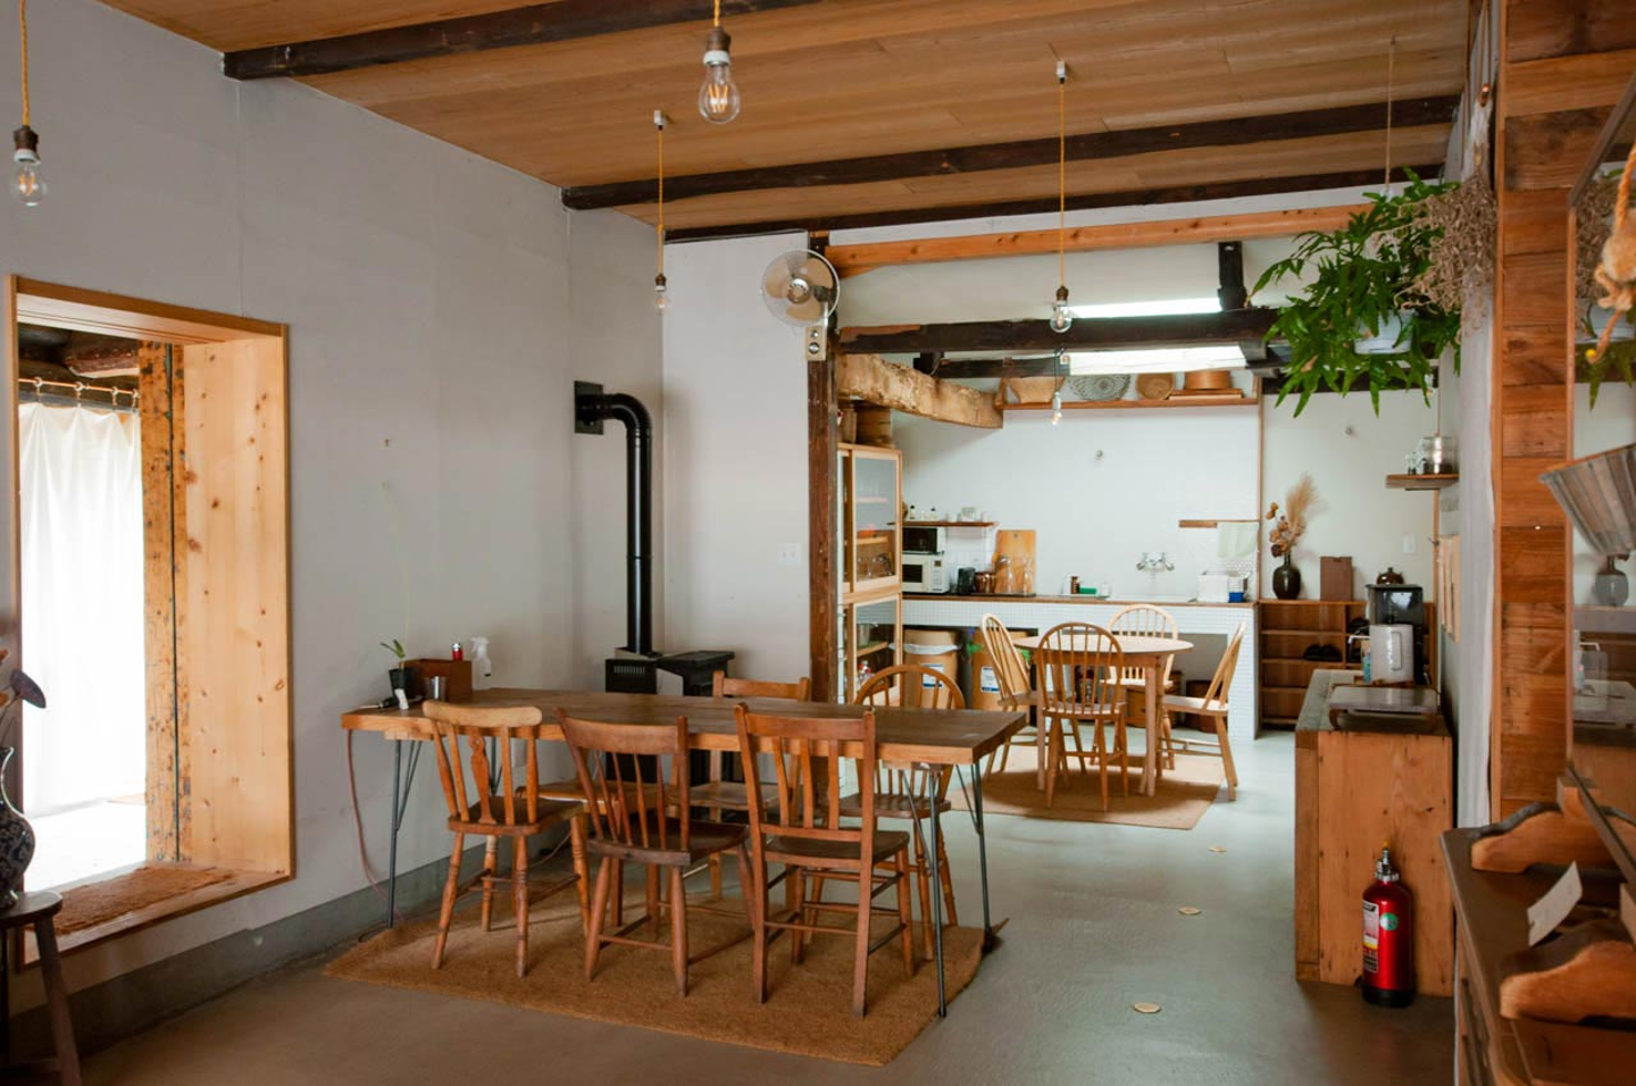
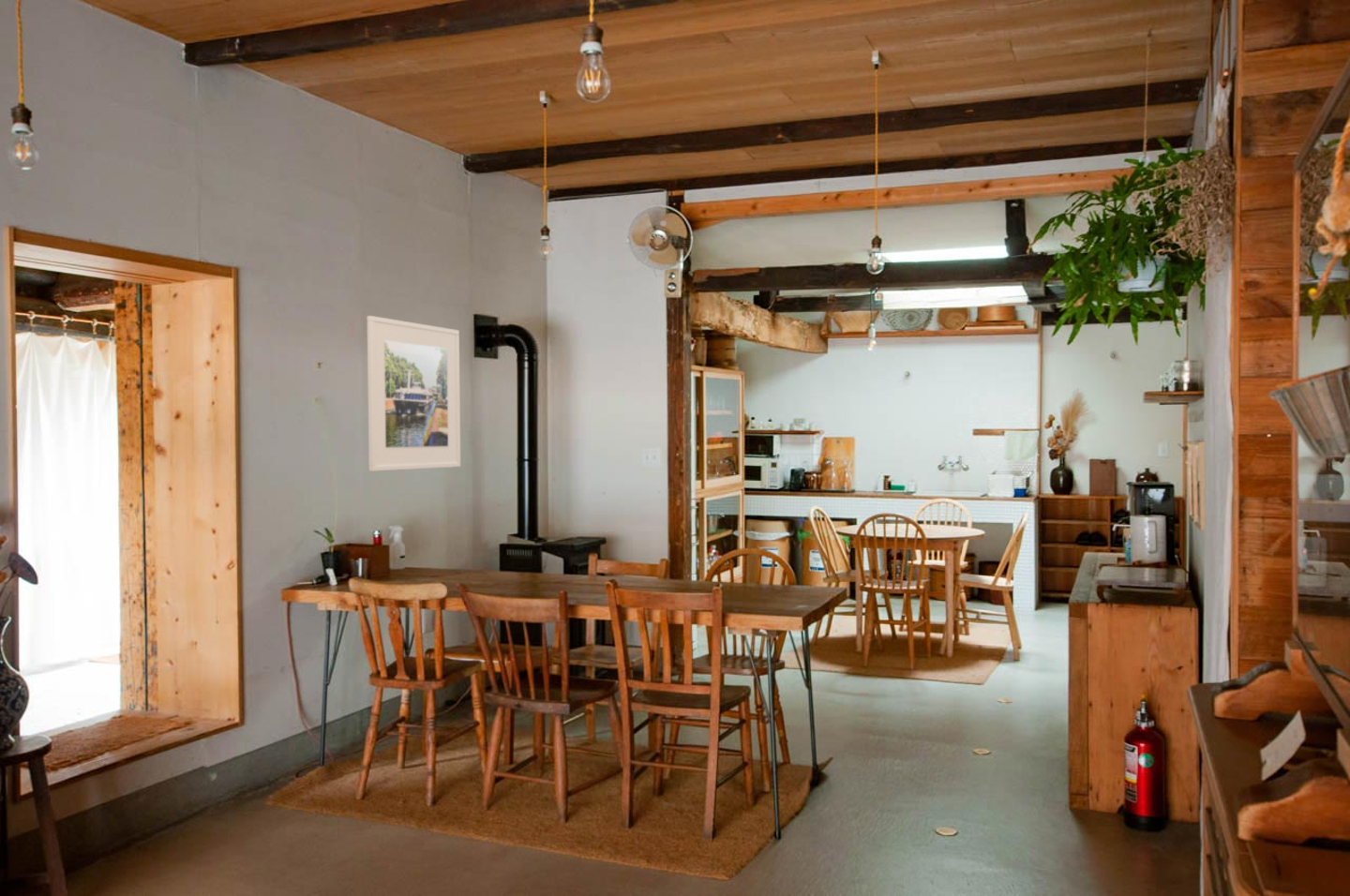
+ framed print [367,315,461,472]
